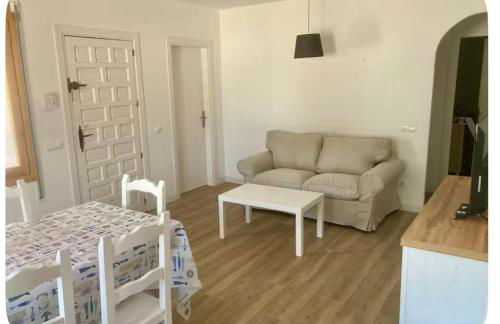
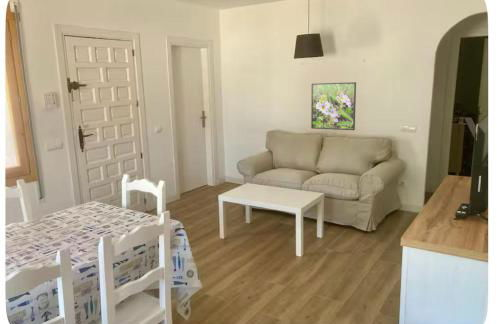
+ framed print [310,81,357,131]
